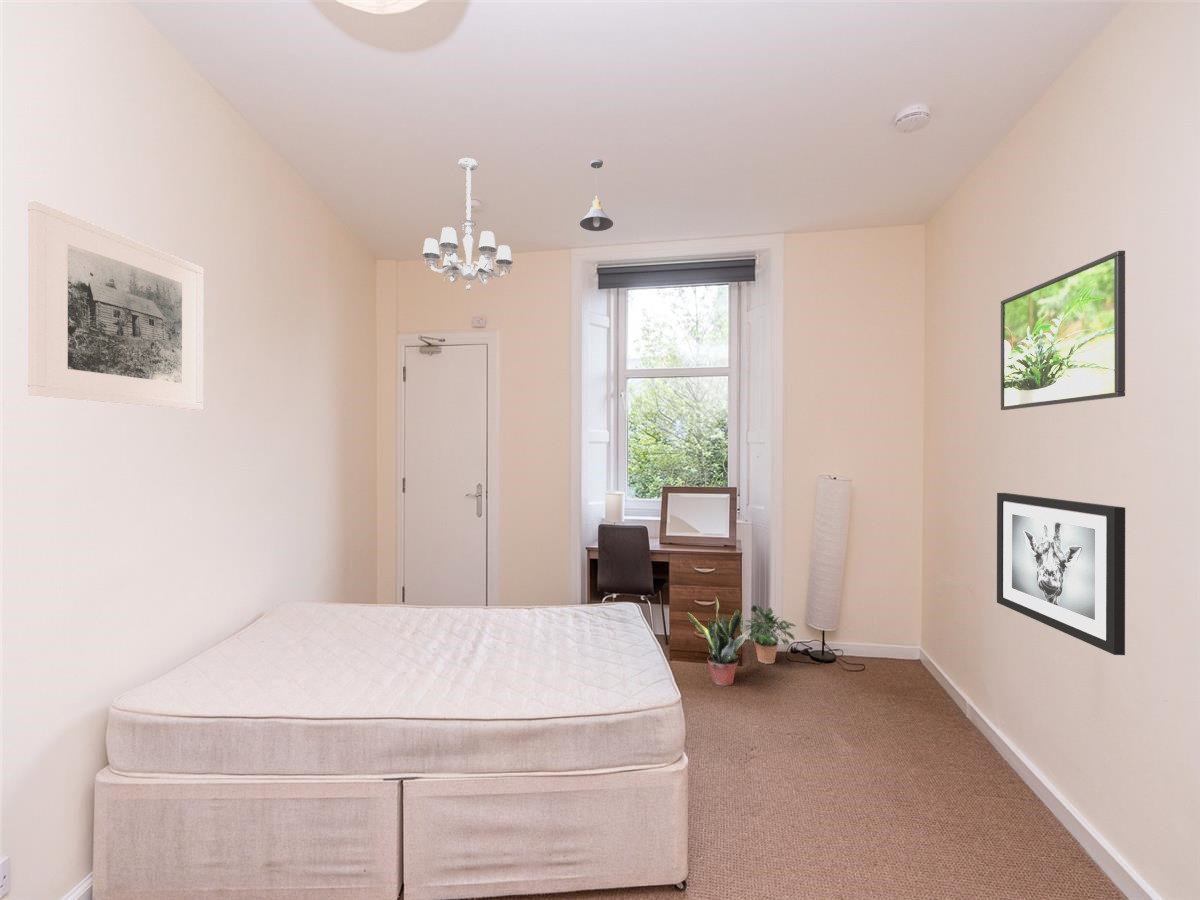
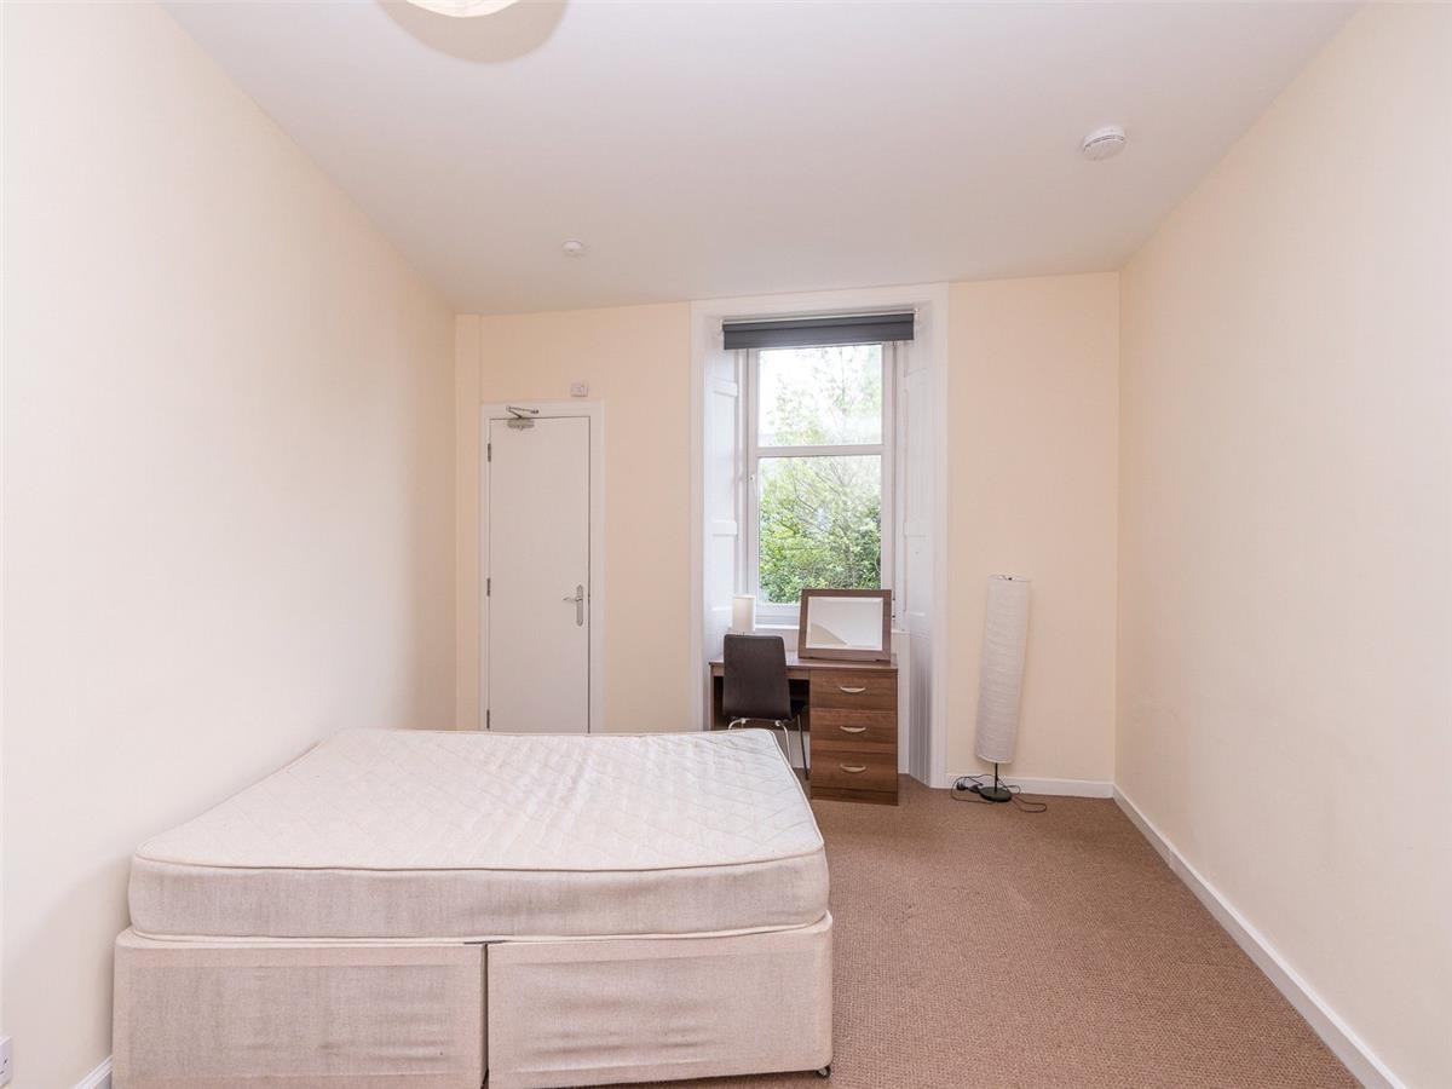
- wall art [996,492,1126,656]
- chandelier [421,157,514,291]
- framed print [27,199,204,411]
- potted plant [686,595,751,687]
- potted plant [744,604,796,665]
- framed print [1000,250,1126,411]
- pendant light [579,158,614,232]
